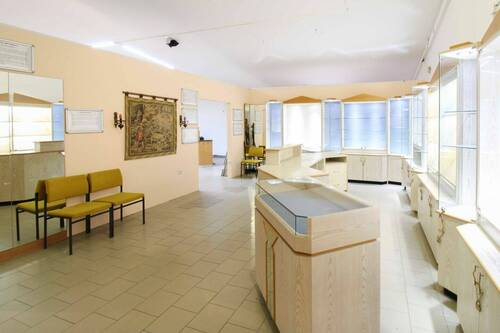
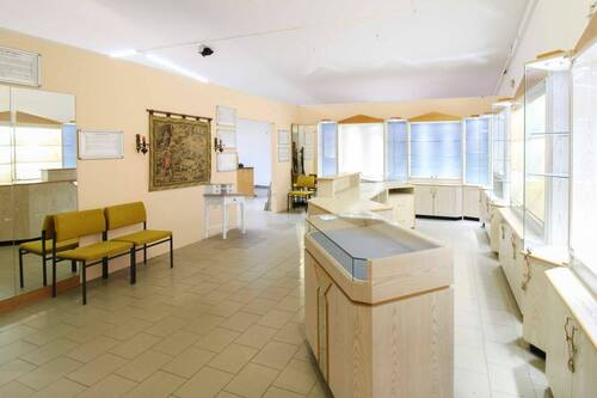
+ desk [202,183,248,240]
